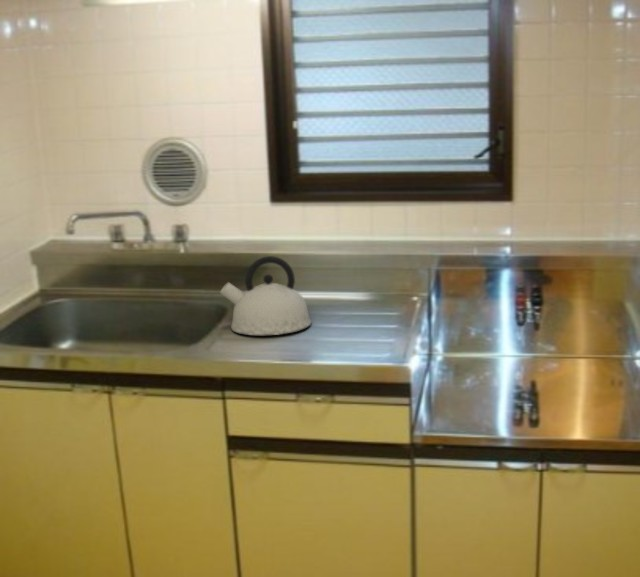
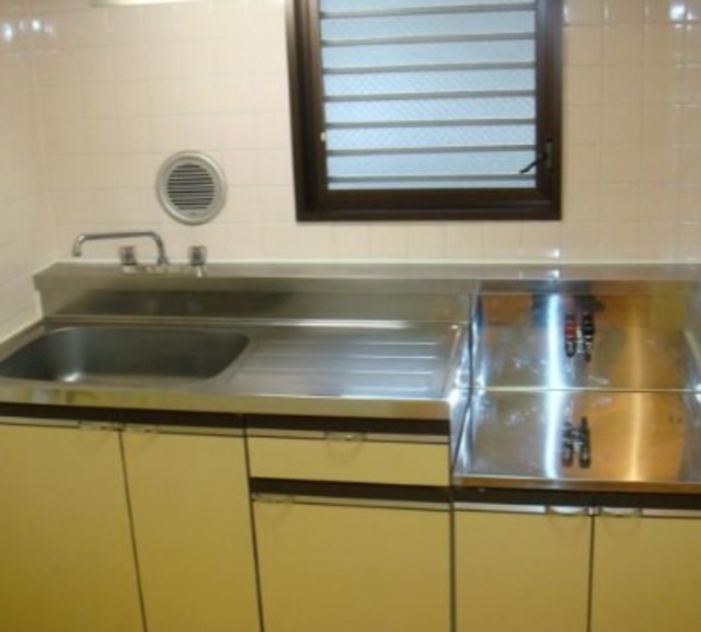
- kettle [219,255,312,336]
